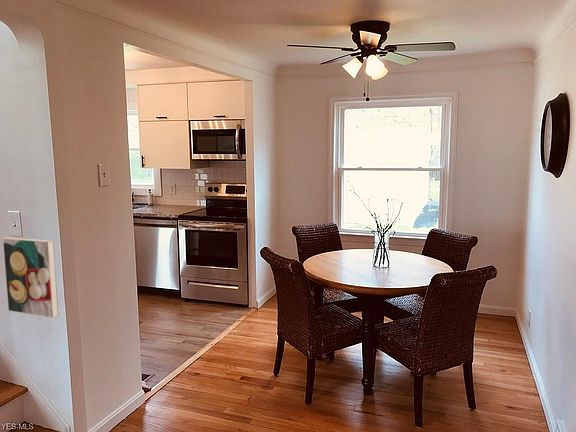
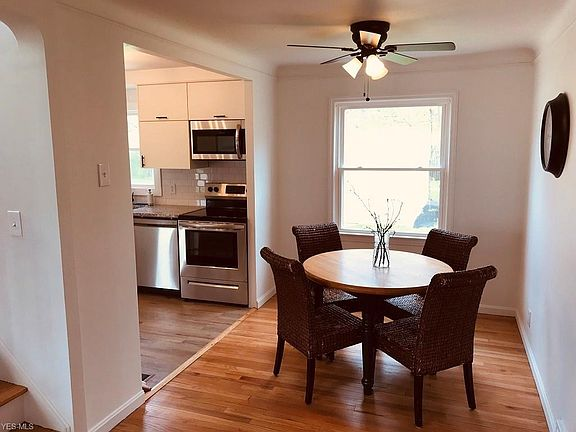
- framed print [1,236,59,319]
